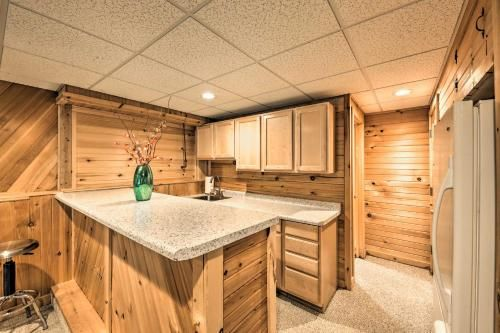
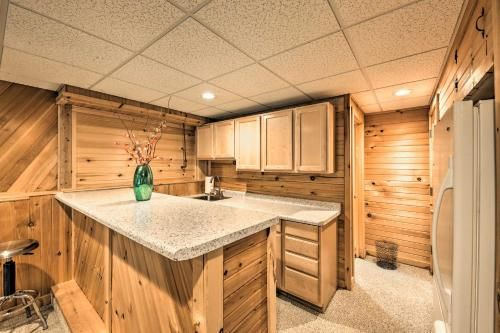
+ waste bin [373,239,400,271]
